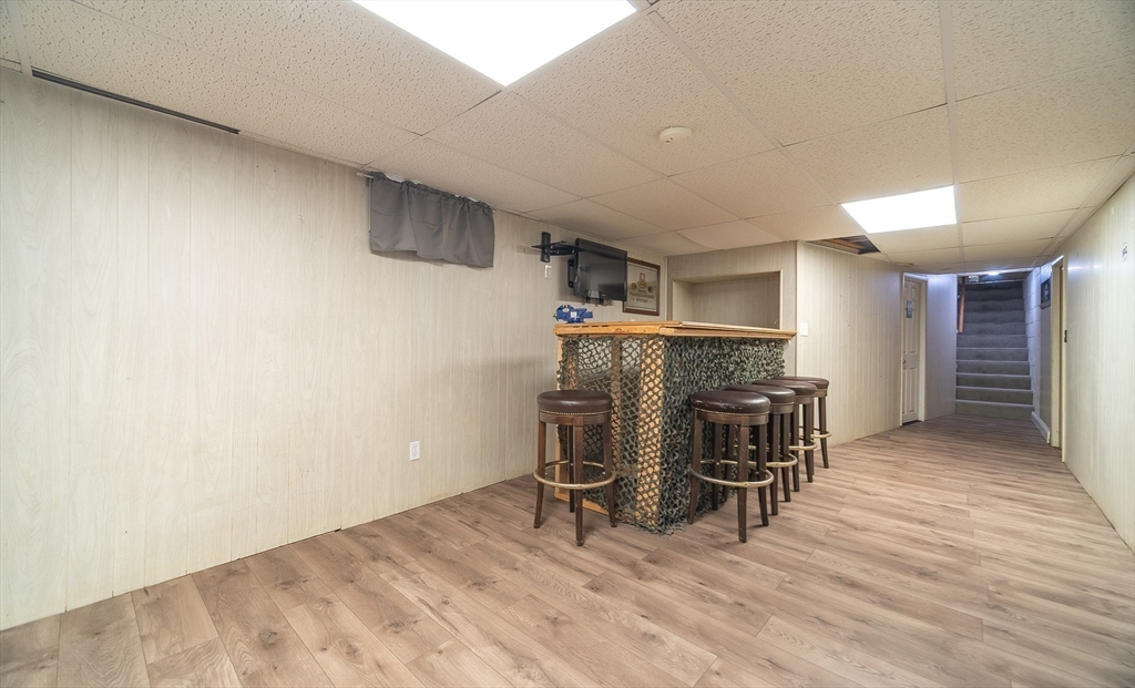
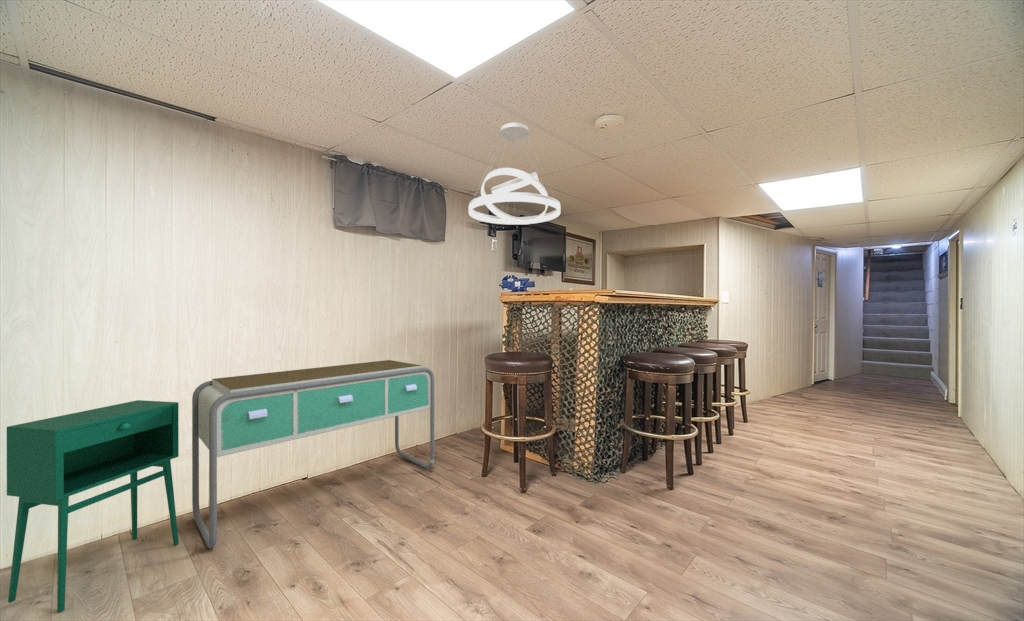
+ storage cabinet [6,399,180,613]
+ pendant light [468,122,561,226]
+ desk [191,359,435,549]
